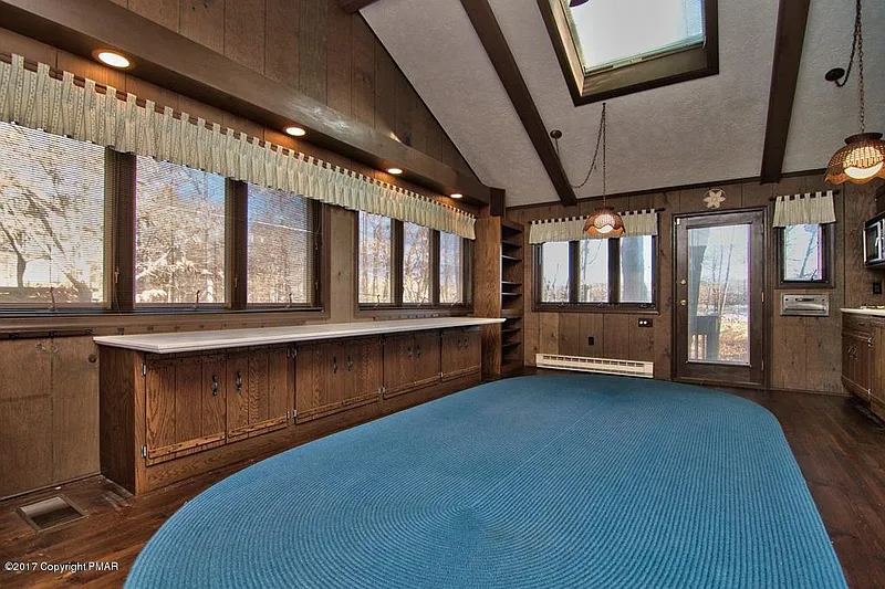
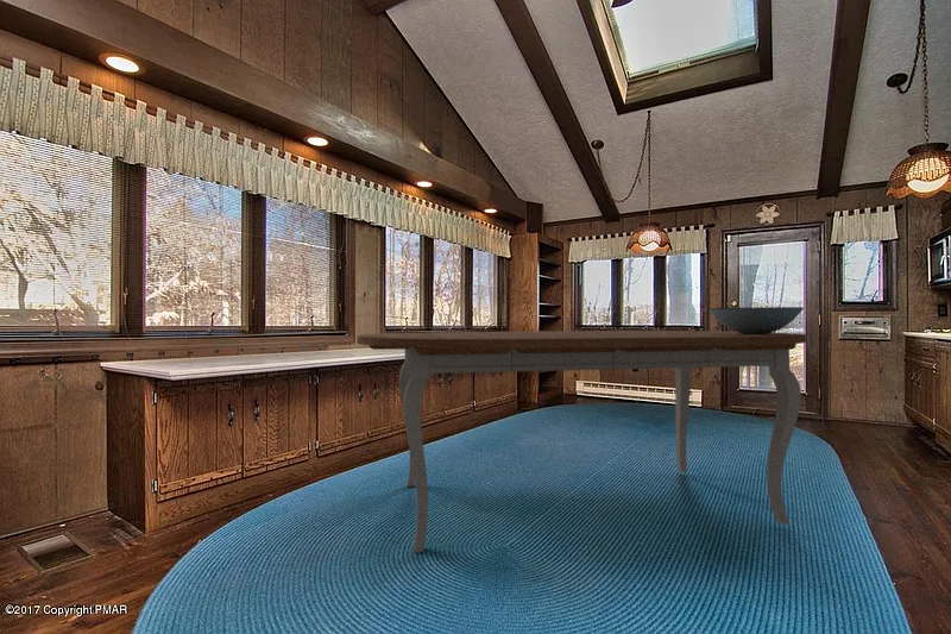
+ dining table [355,329,808,554]
+ decorative bowl [707,306,805,334]
